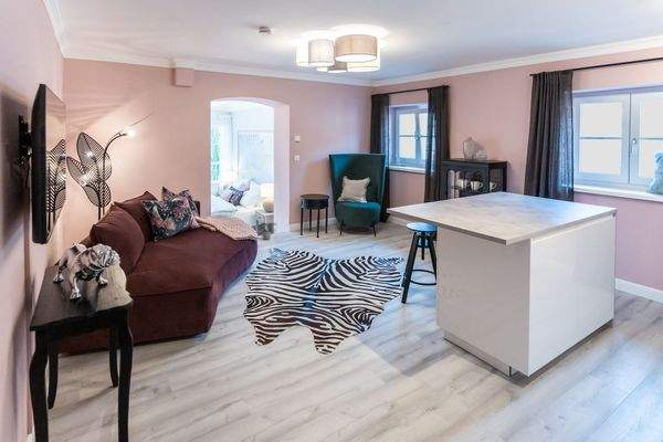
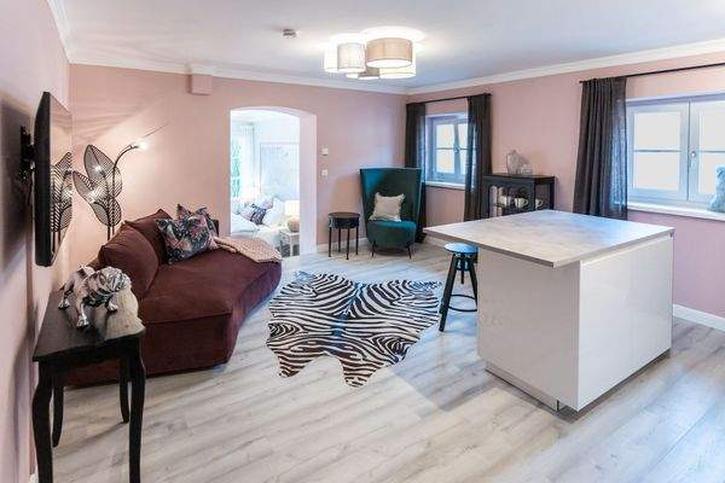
- potted plant [256,221,278,241]
